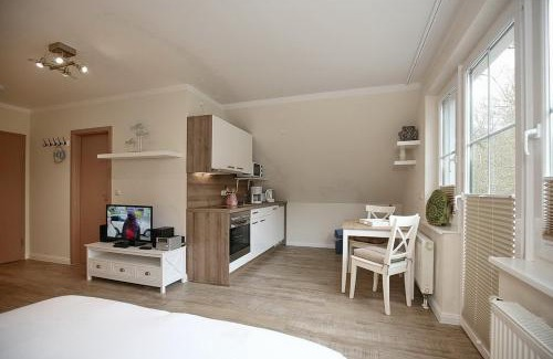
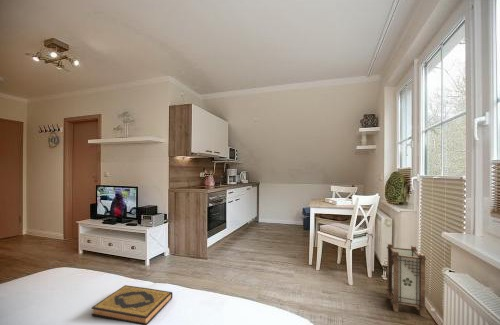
+ hardback book [91,284,173,325]
+ lantern [386,242,427,317]
